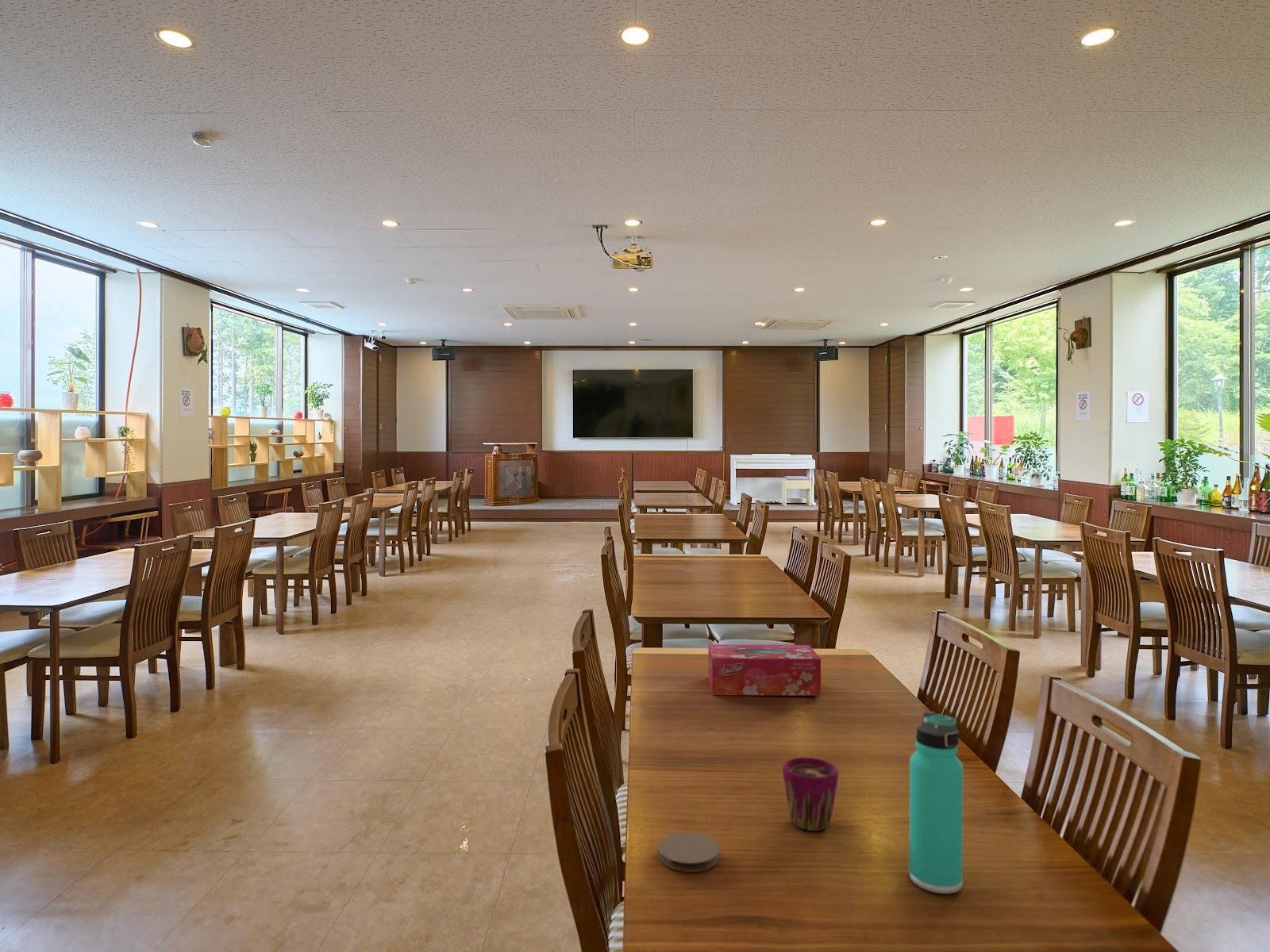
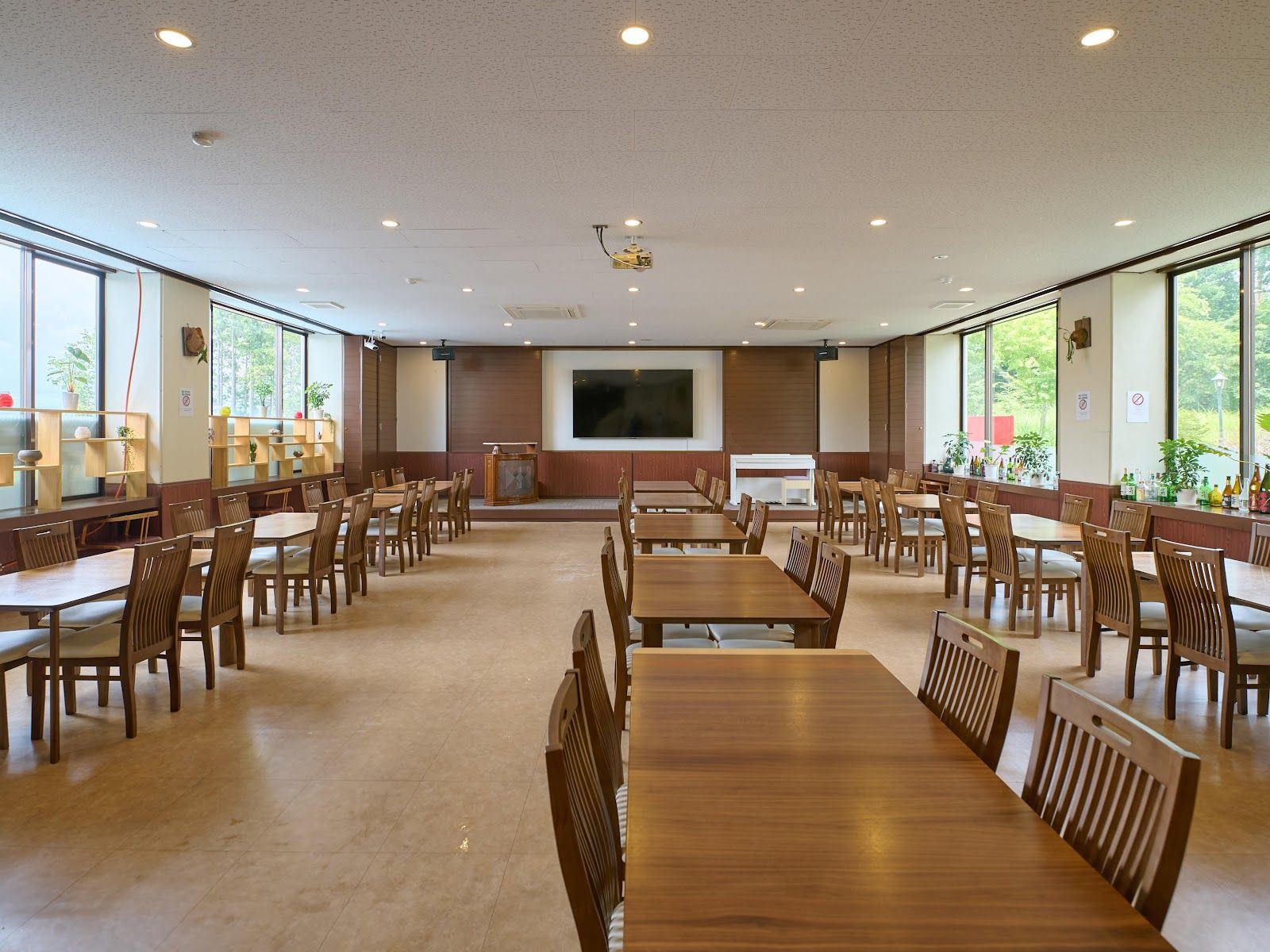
- coaster [657,831,720,873]
- cup [782,757,840,831]
- tissue box [707,643,822,697]
- thermos bottle [908,711,964,895]
